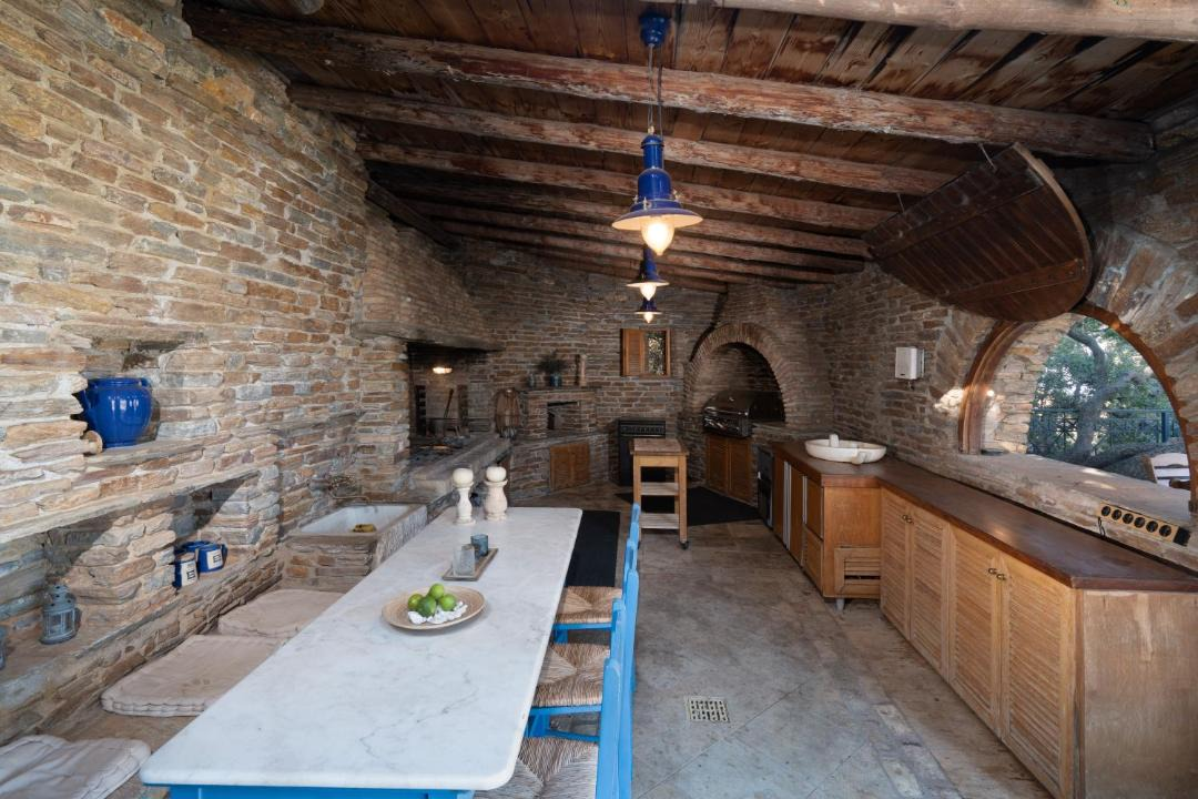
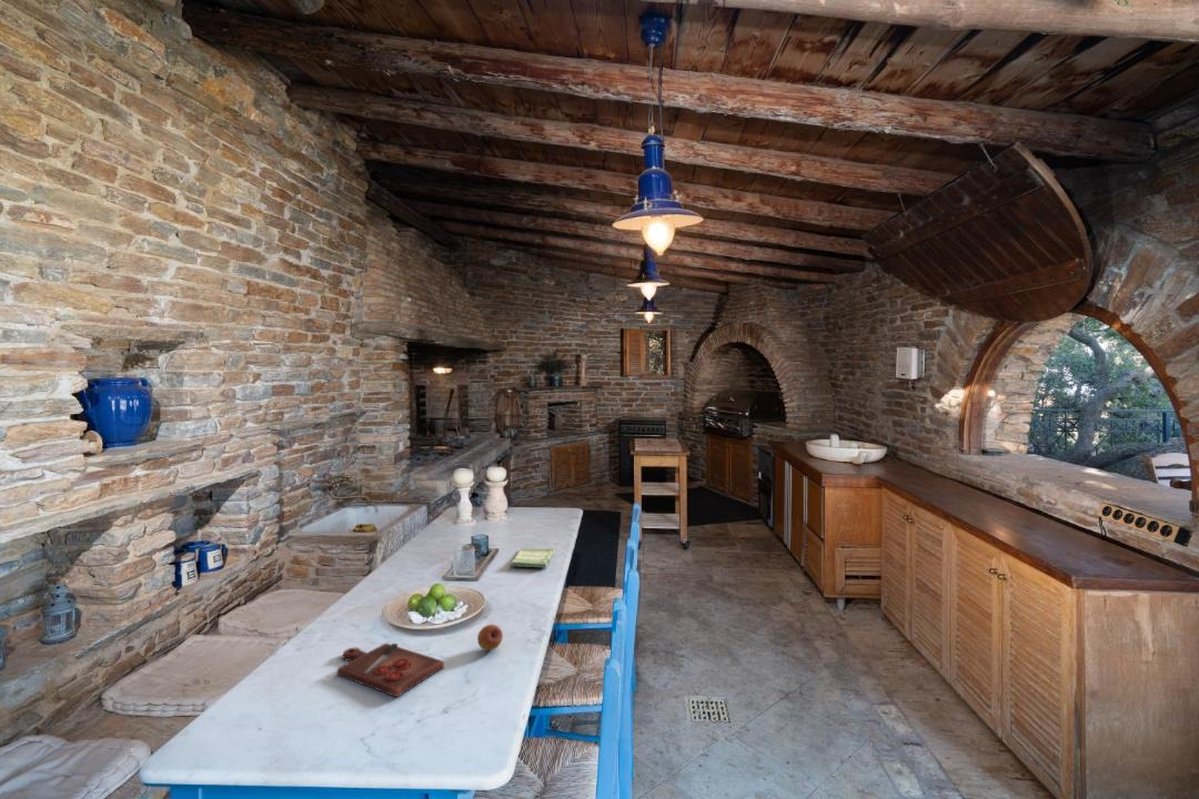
+ fruit [476,624,504,651]
+ cutting board [336,643,445,698]
+ dish towel [511,547,556,568]
